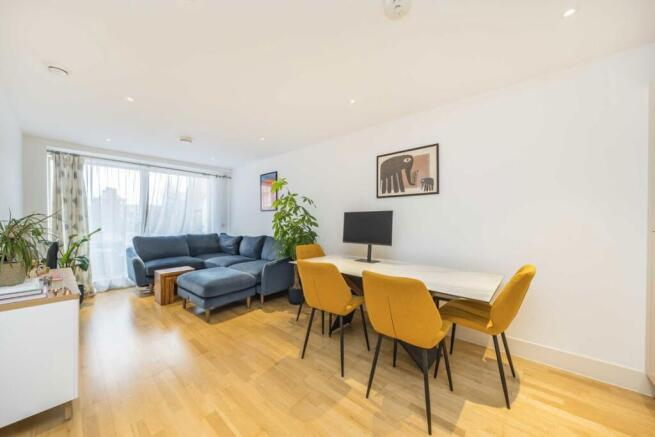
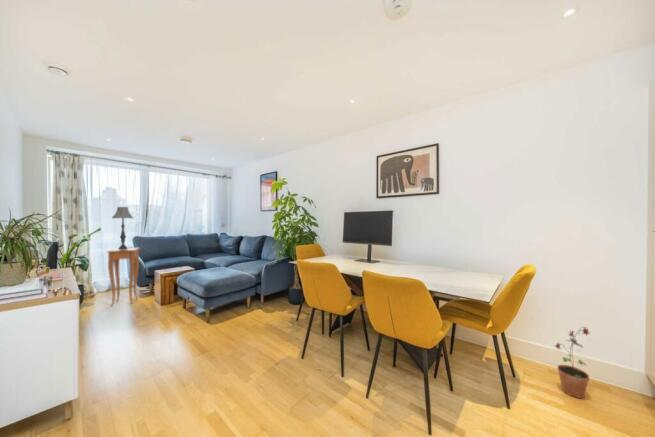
+ side table [106,247,141,307]
+ table lamp [111,206,134,249]
+ potted plant [554,326,592,399]
